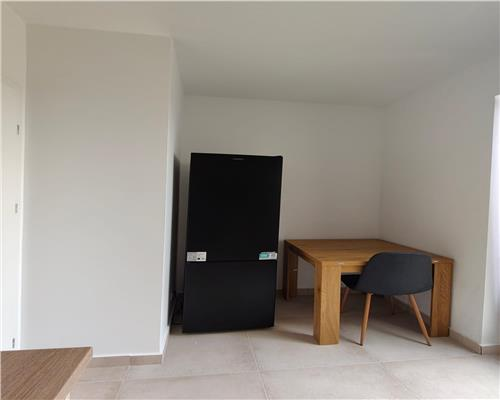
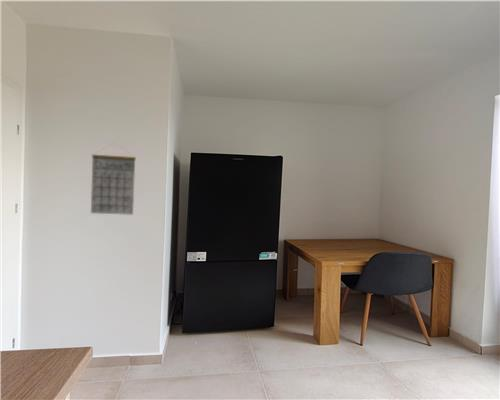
+ calendar [90,143,137,216]
